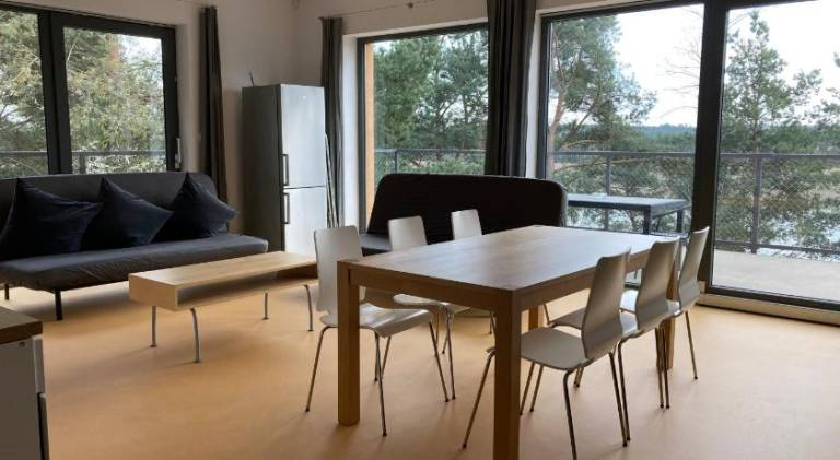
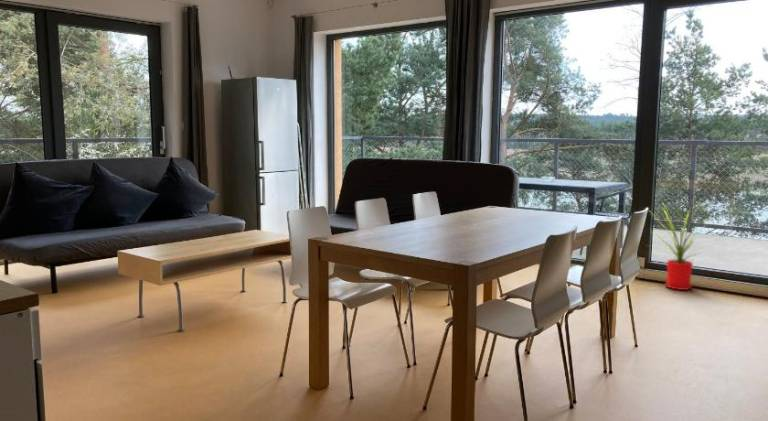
+ house plant [647,201,718,291]
